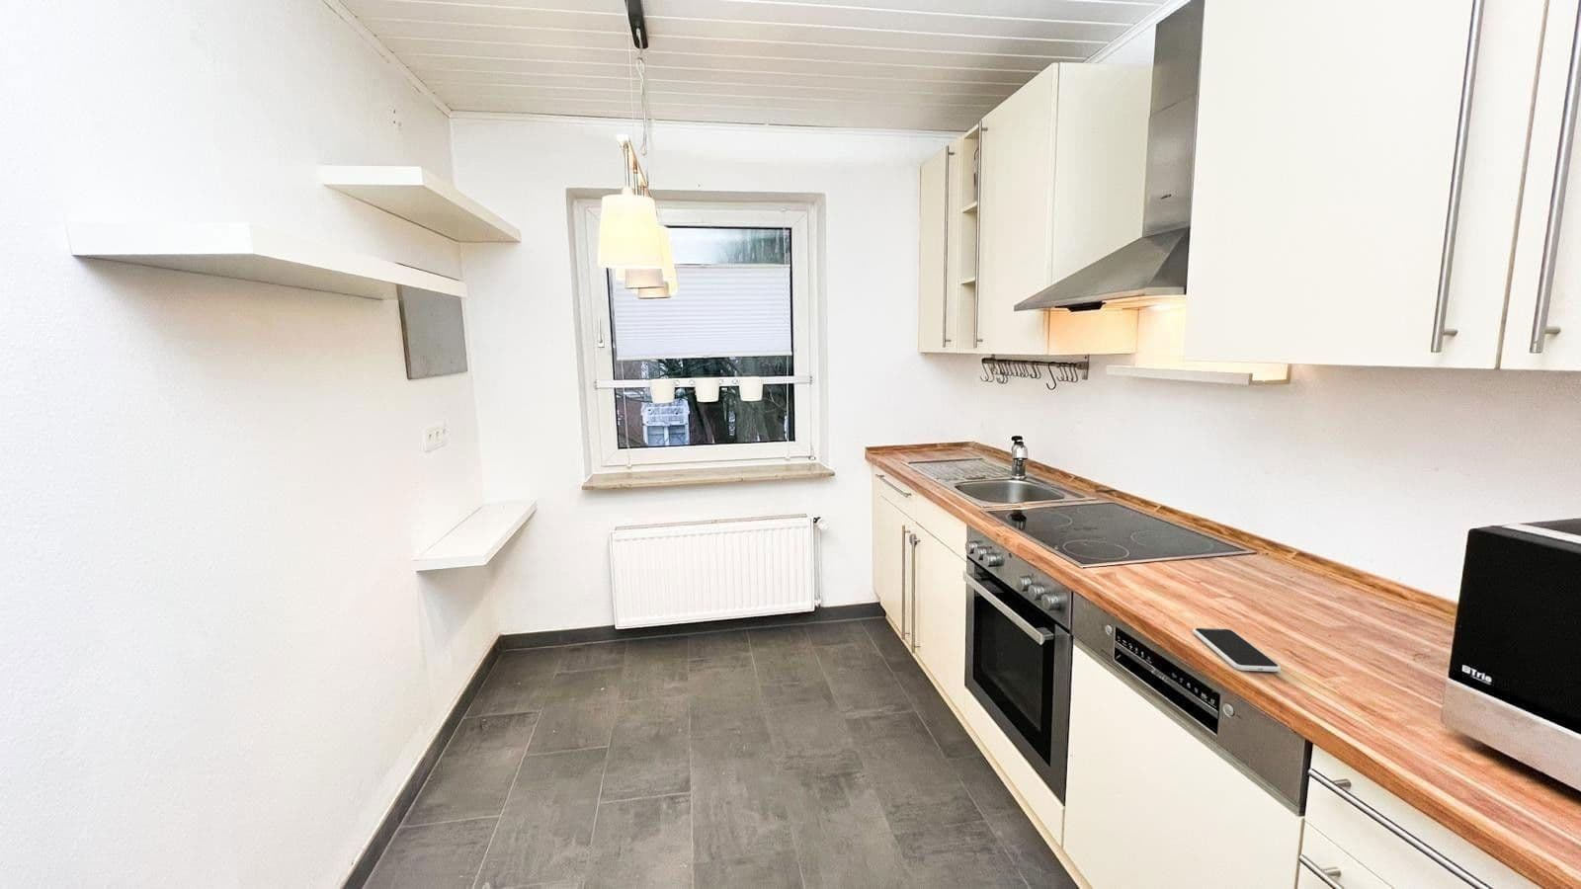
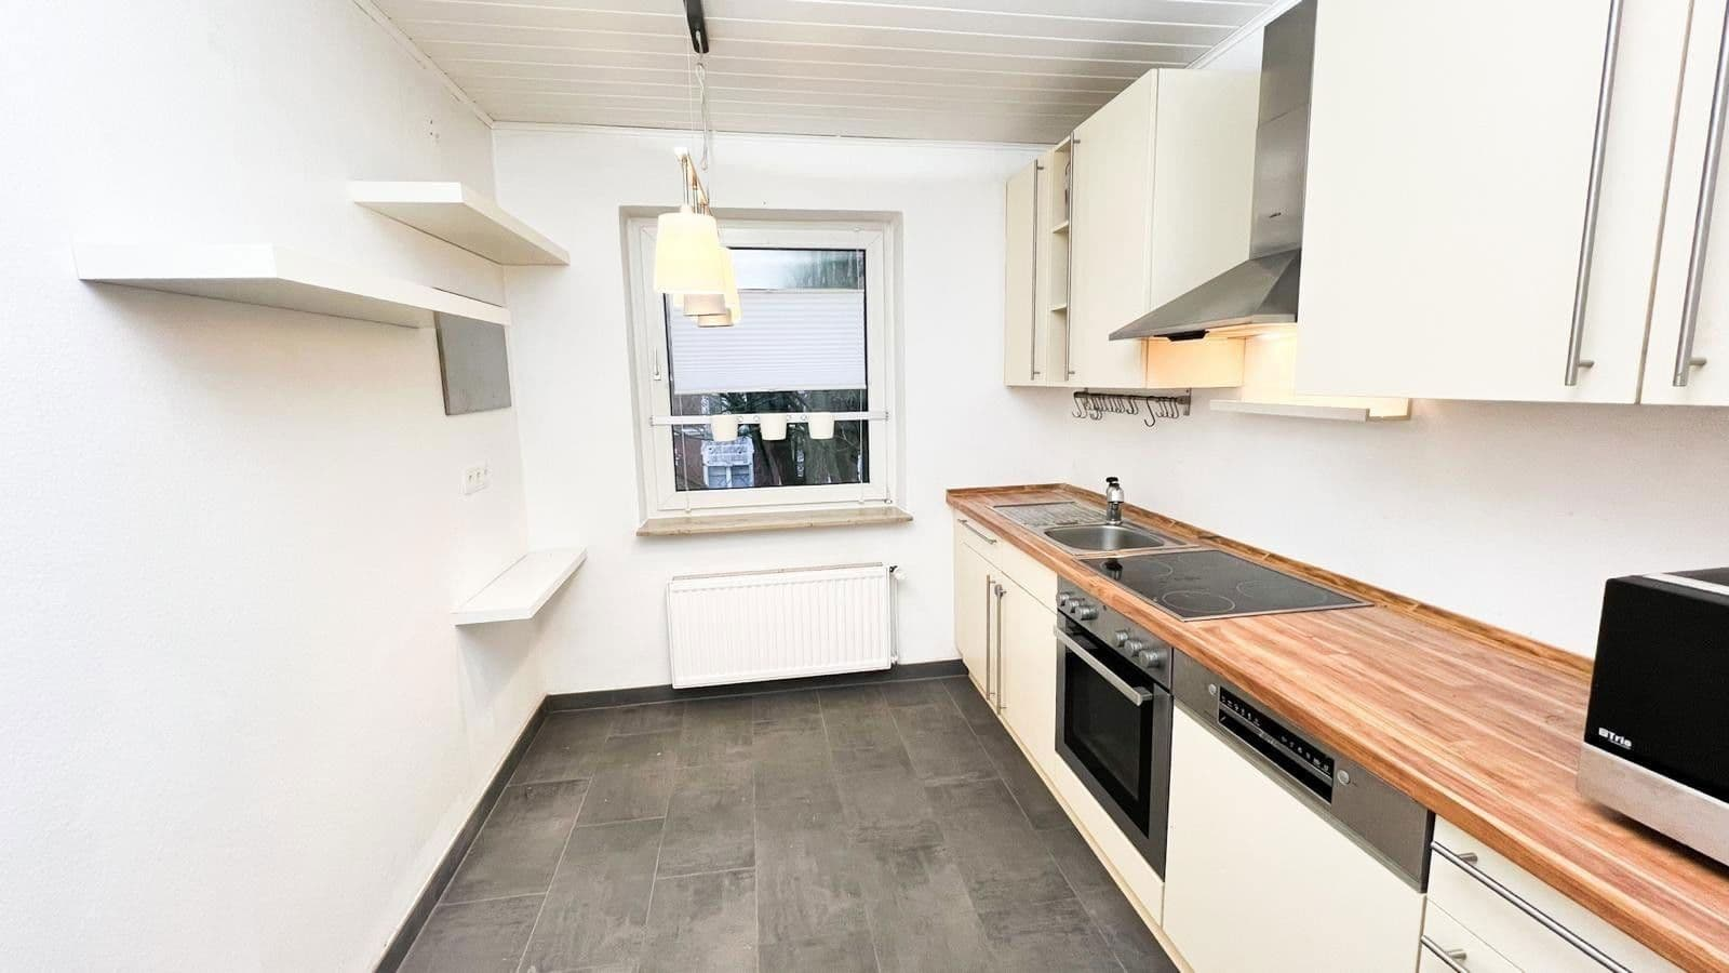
- smartphone [1191,627,1281,673]
